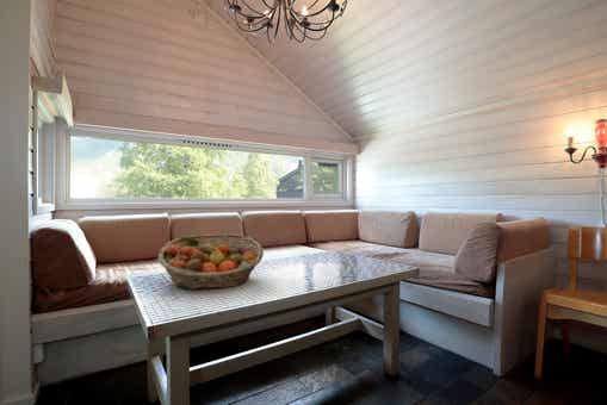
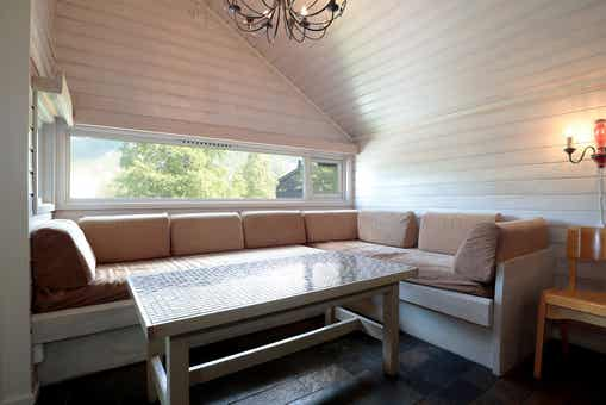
- fruit basket [156,233,265,291]
